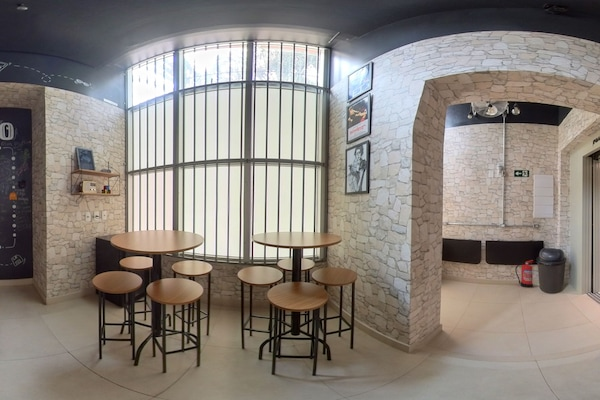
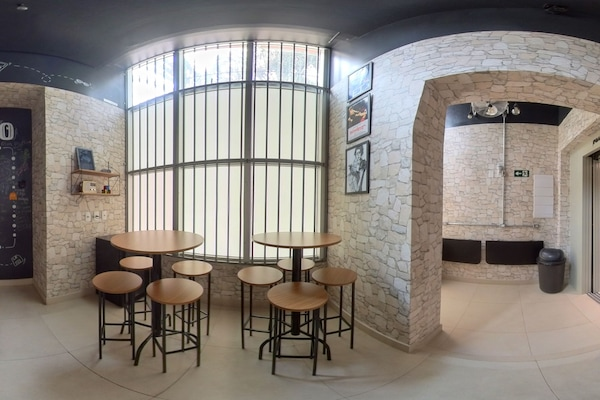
- fire extinguisher [514,259,534,289]
